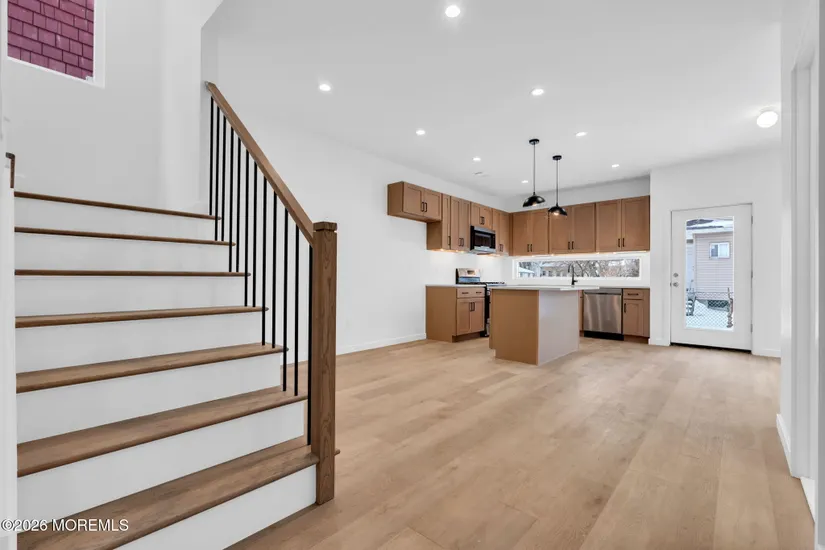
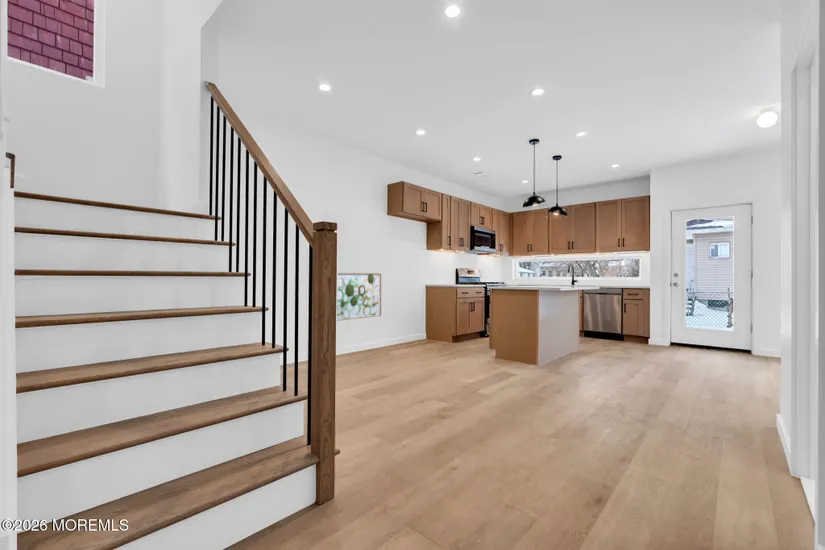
+ wall art [336,272,382,322]
